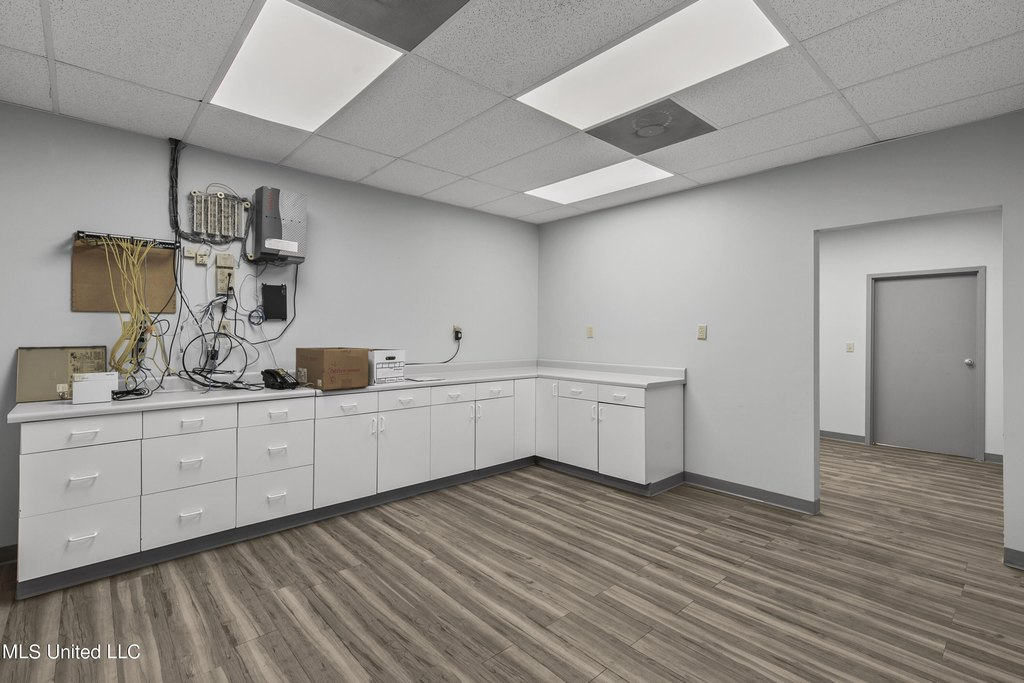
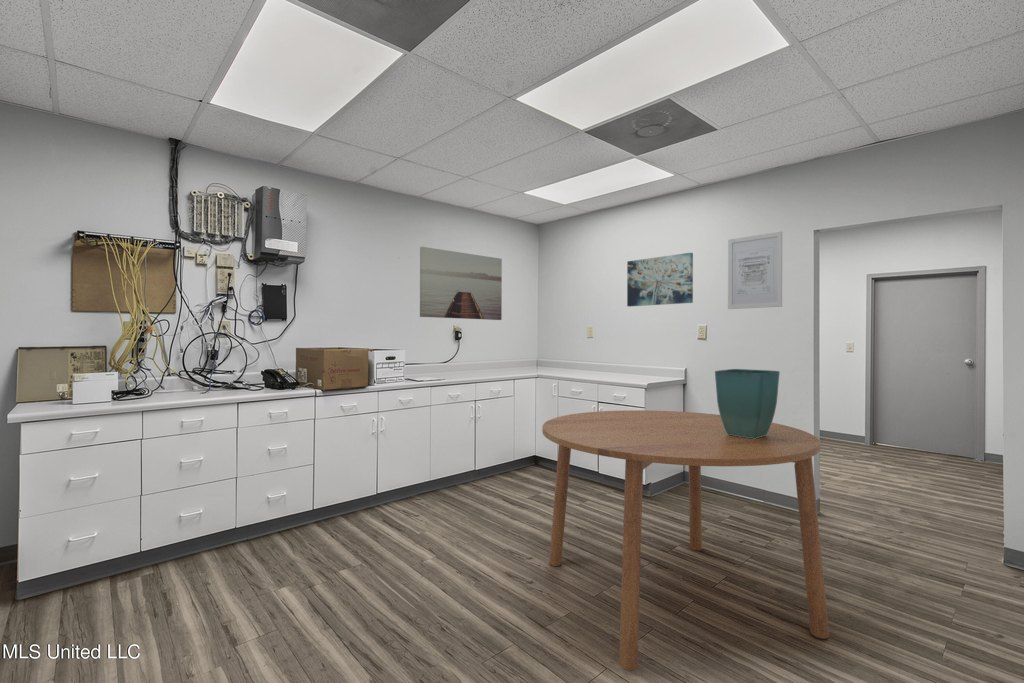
+ flower pot [714,368,781,439]
+ dining table [541,409,830,672]
+ wall art [626,252,694,308]
+ wall art [727,231,783,310]
+ wall art [419,246,503,321]
